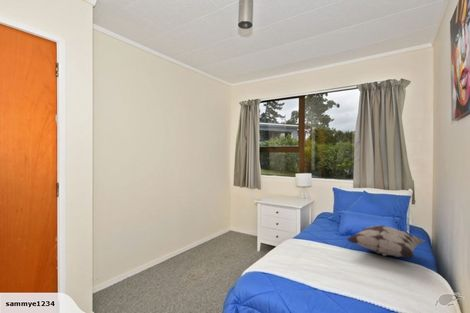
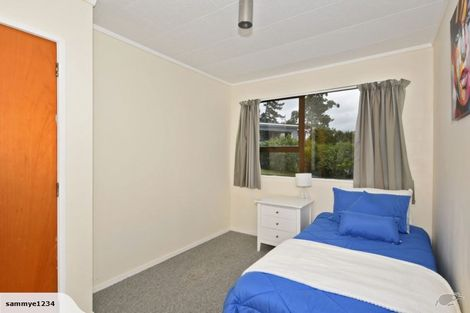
- decorative pillow [345,224,425,258]
